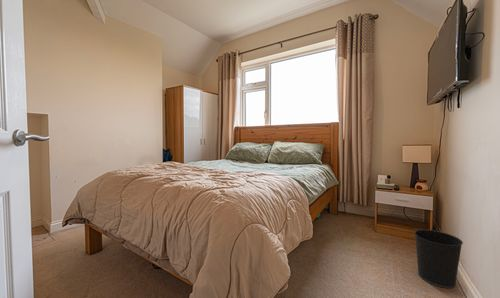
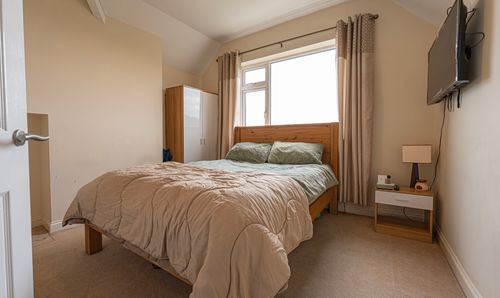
- wastebasket [413,229,464,289]
